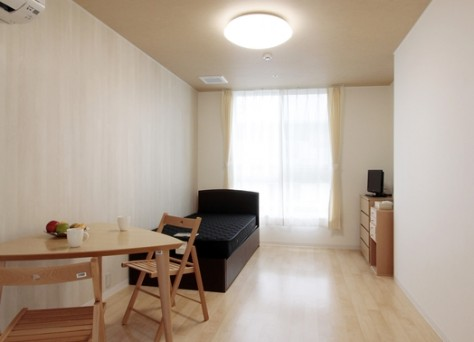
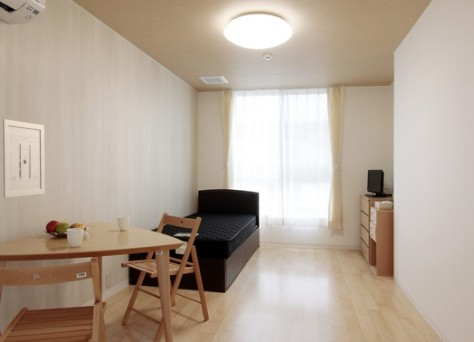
+ wall art [2,118,46,199]
